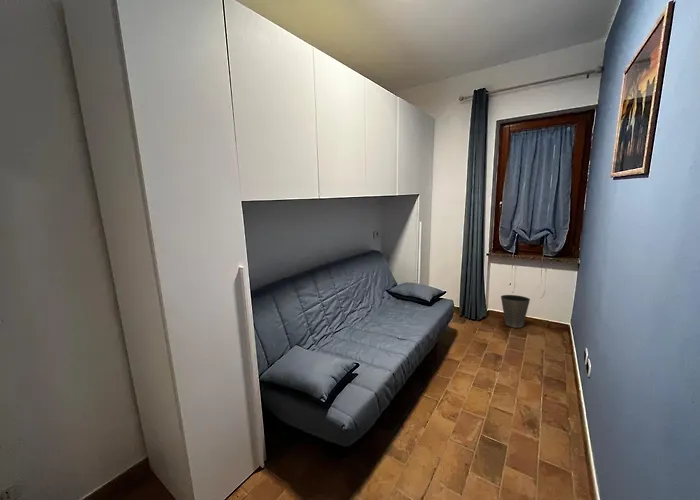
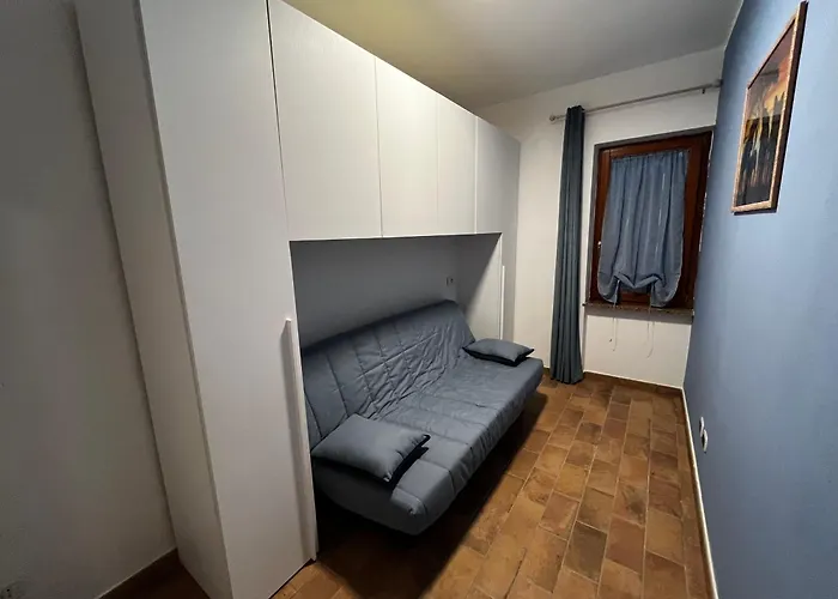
- waste basket [500,294,531,329]
